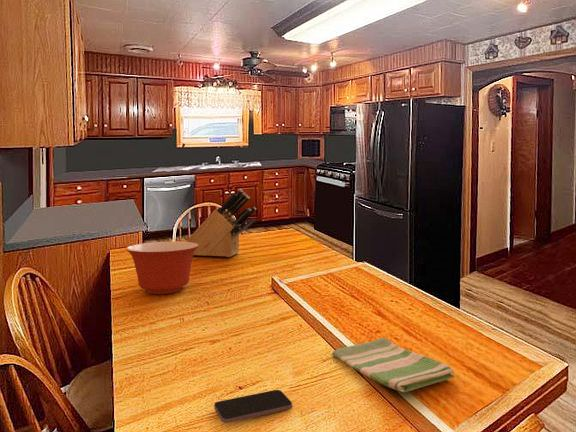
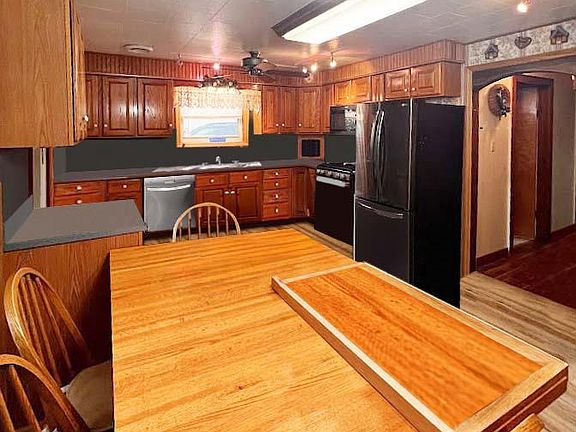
- mixing bowl [125,241,199,295]
- dish towel [331,336,455,393]
- knife block [185,188,257,258]
- smartphone [213,389,293,424]
